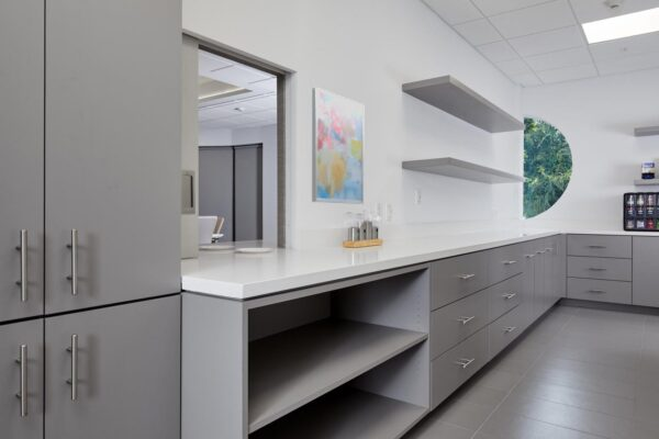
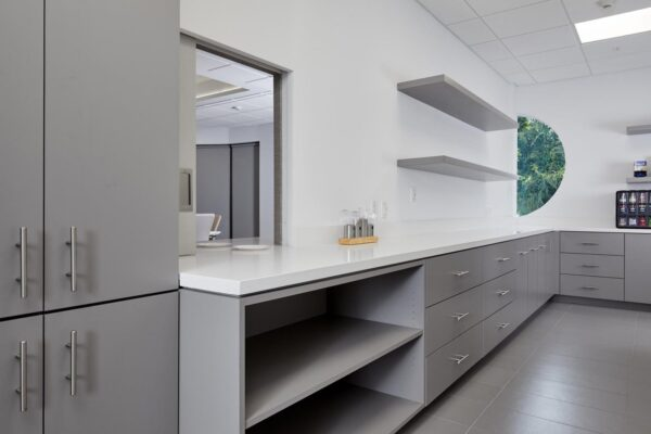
- wall art [311,87,365,205]
